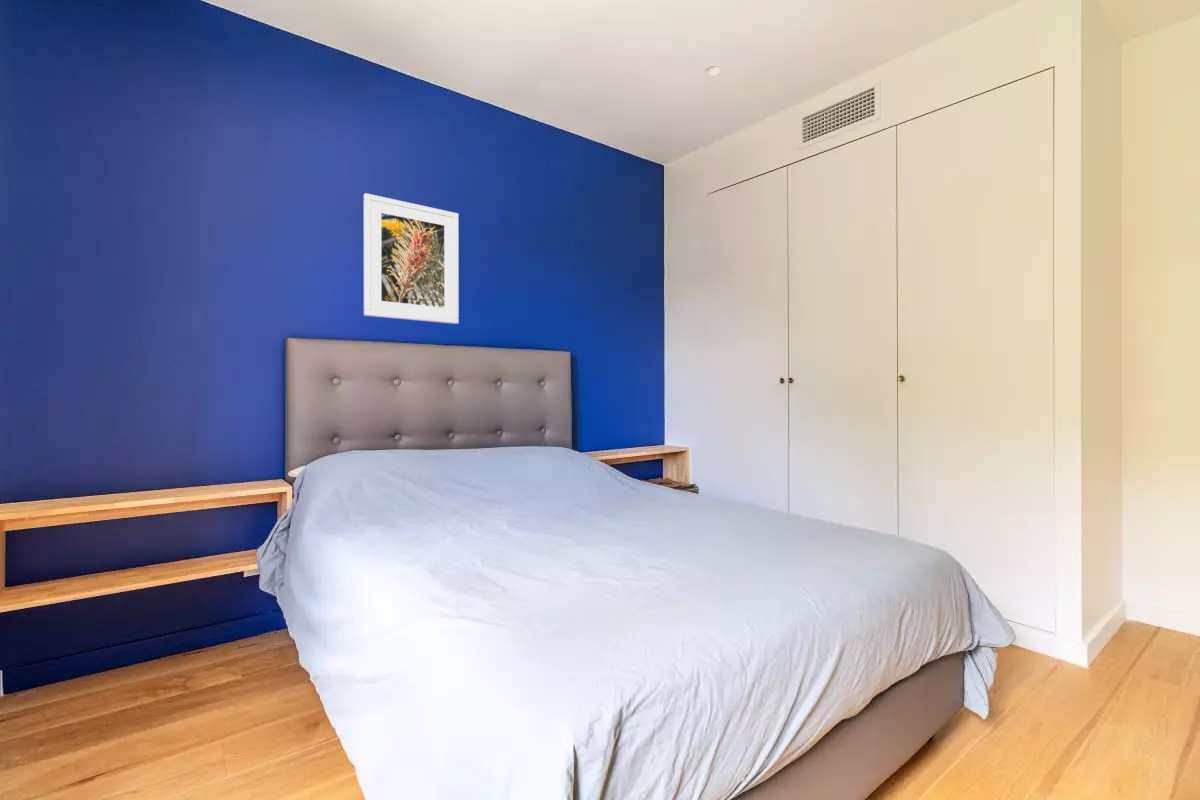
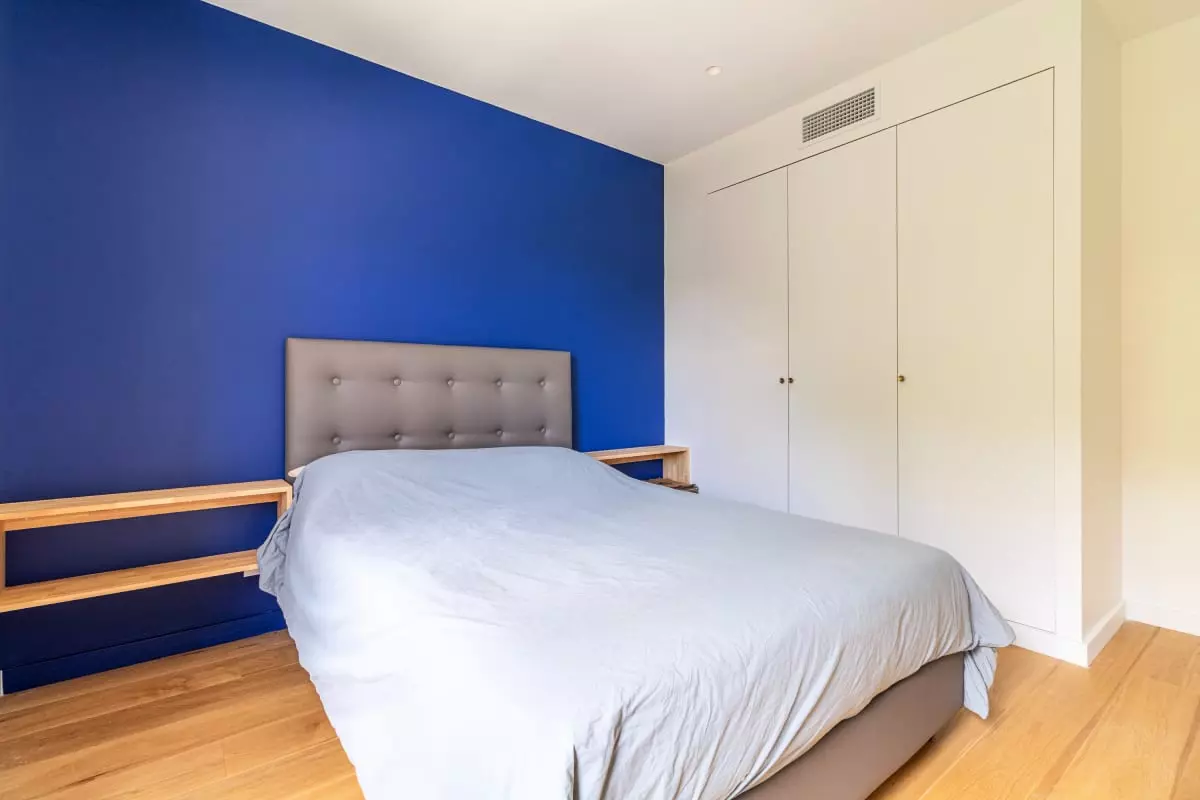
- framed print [363,192,460,325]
